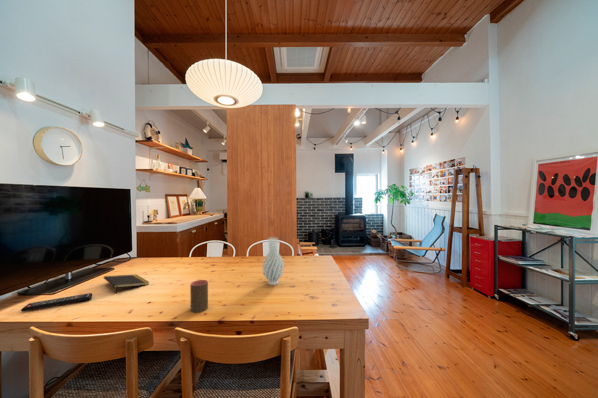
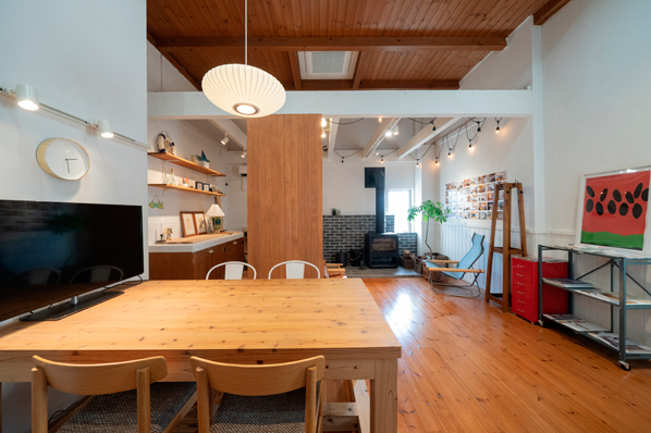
- cup [189,279,209,313]
- remote control [20,292,93,312]
- vase [261,236,285,286]
- notepad [103,273,150,293]
